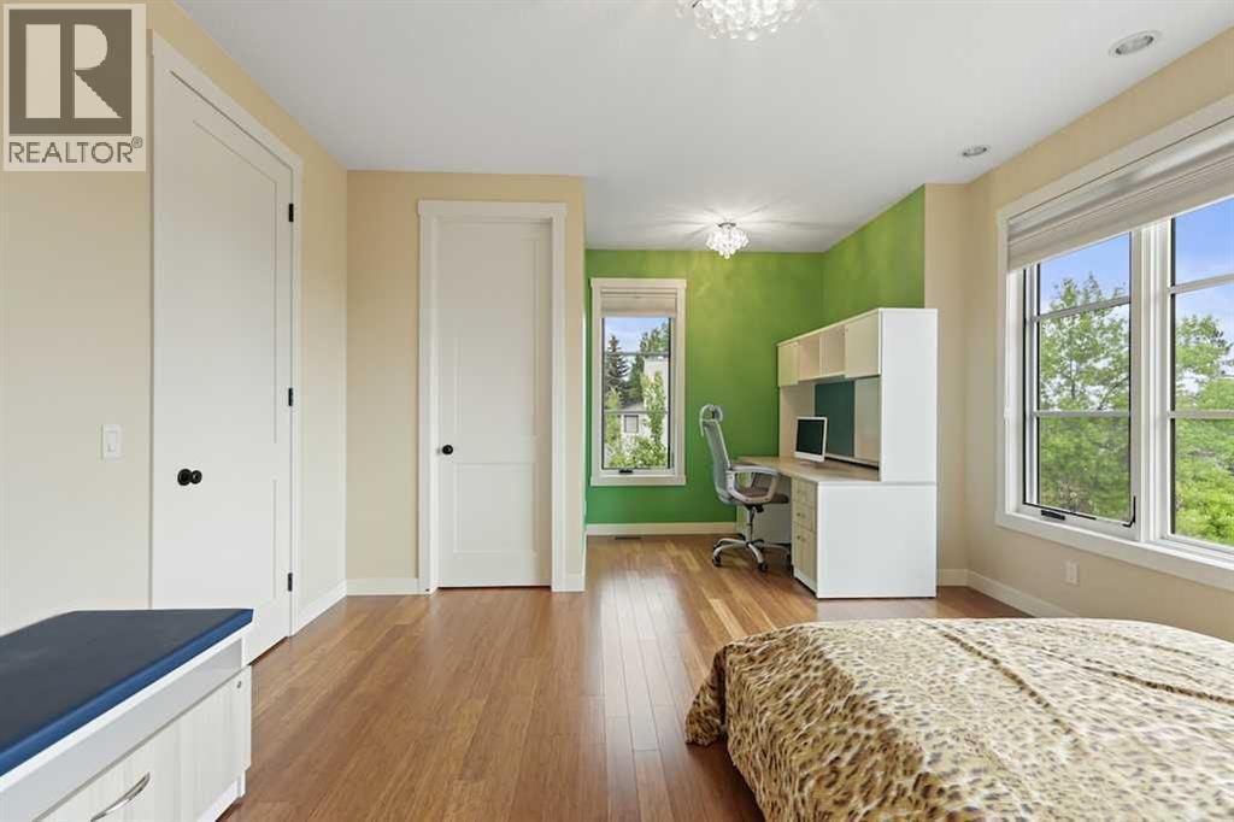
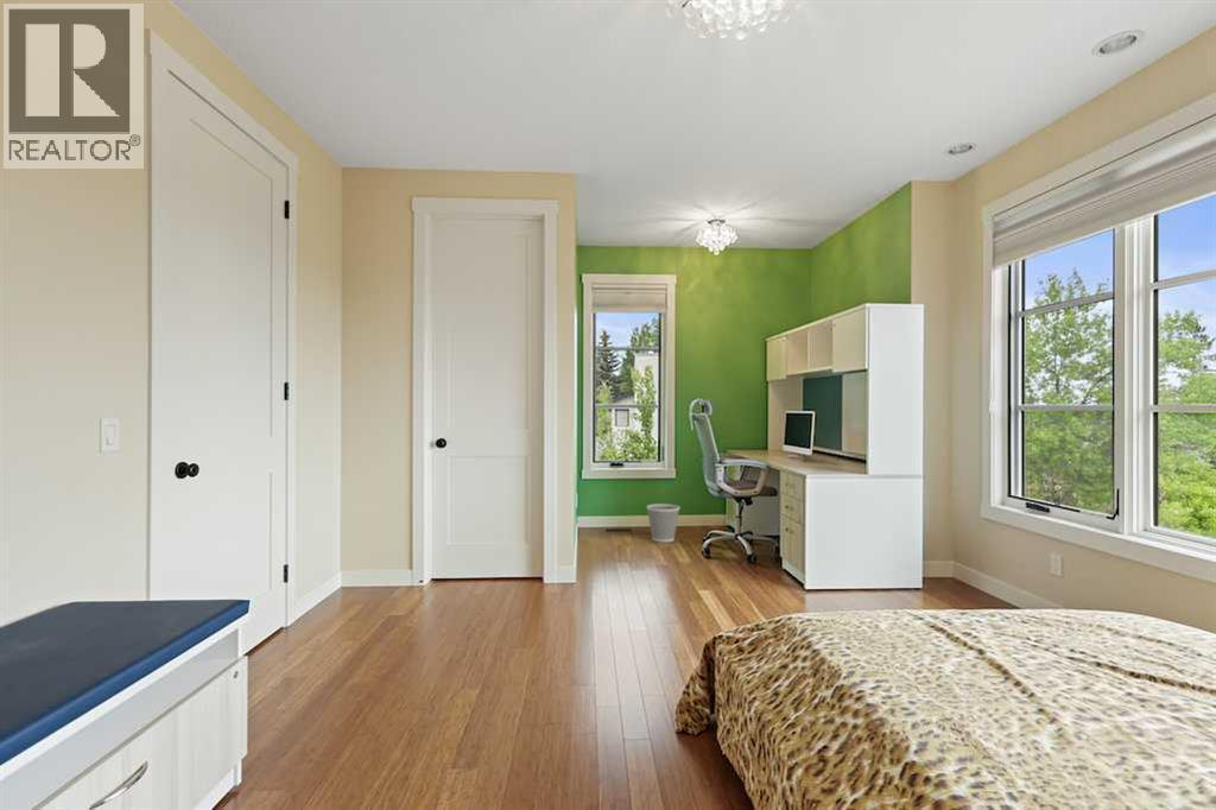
+ wastebasket [645,502,682,544]
